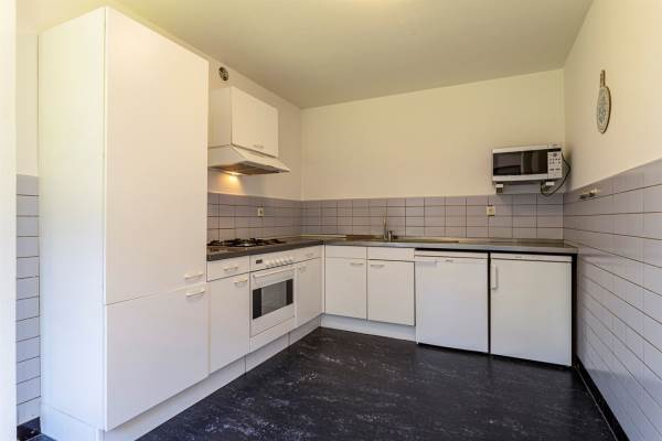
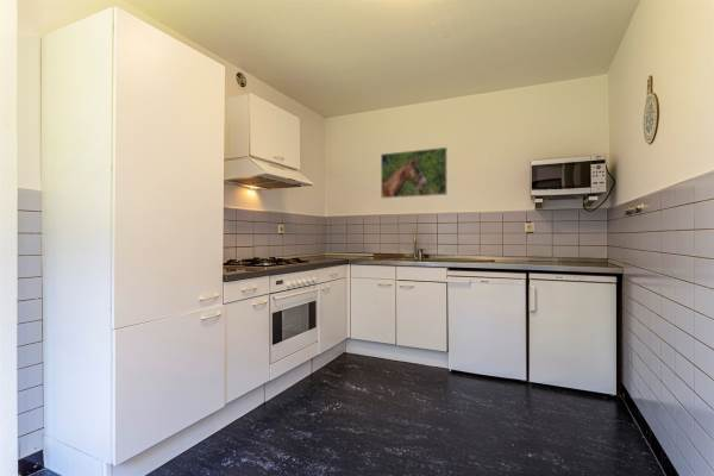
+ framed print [380,146,449,200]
